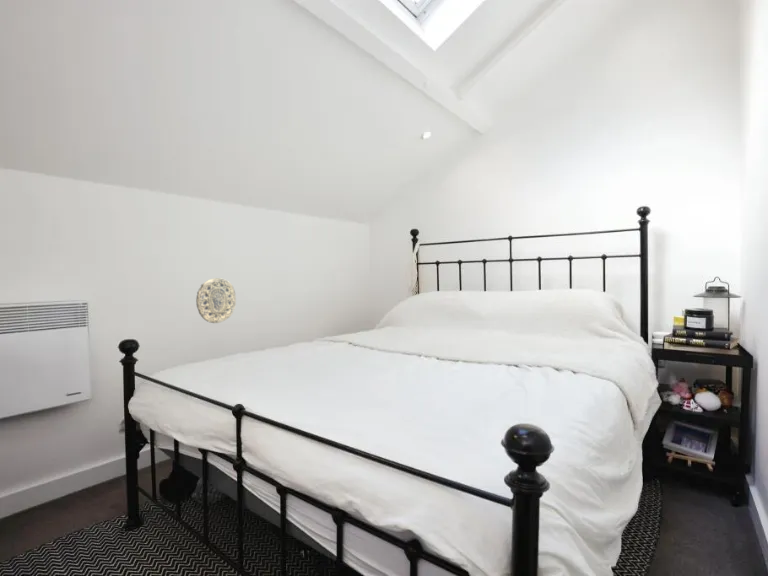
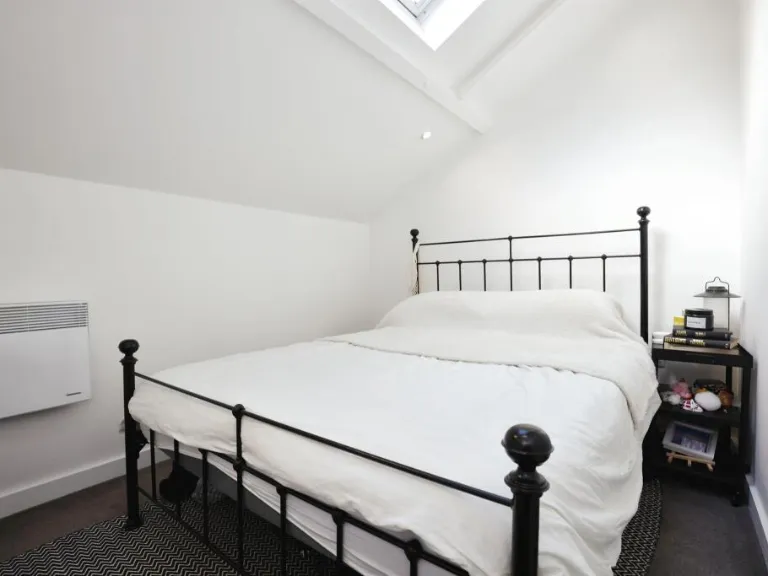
- decorative plate [195,277,237,324]
